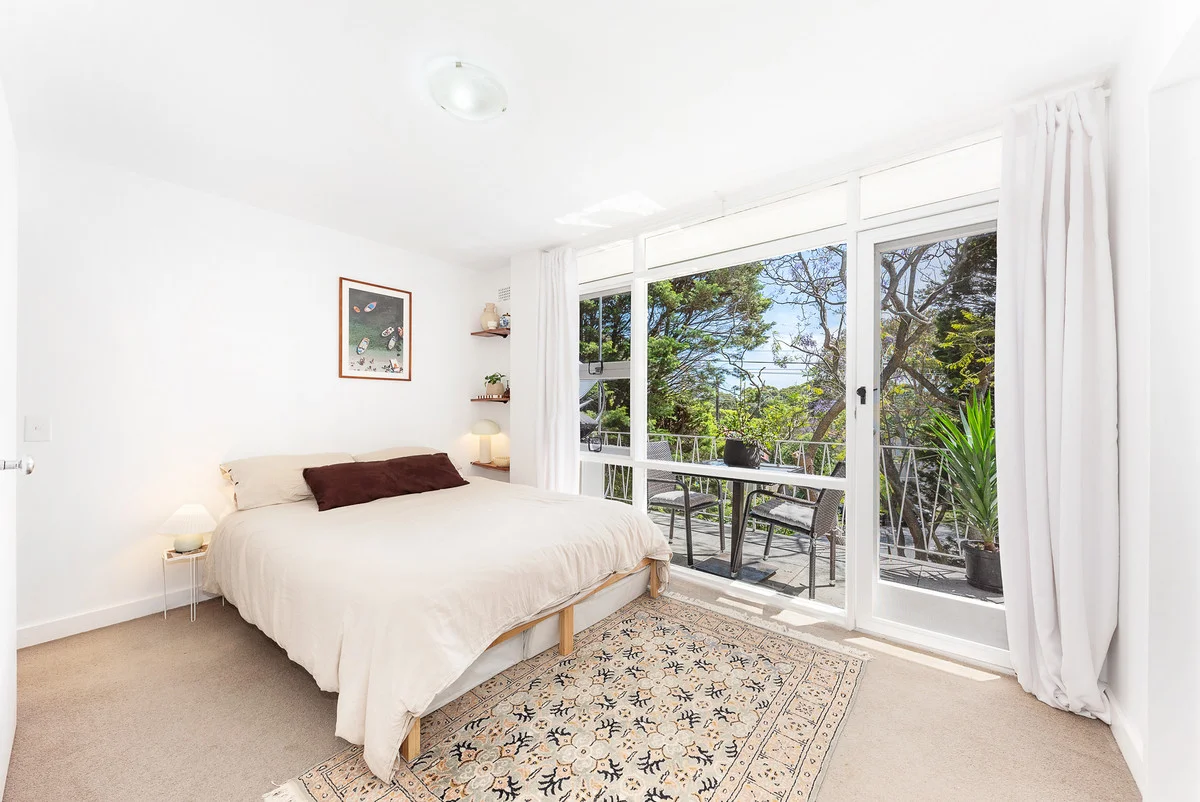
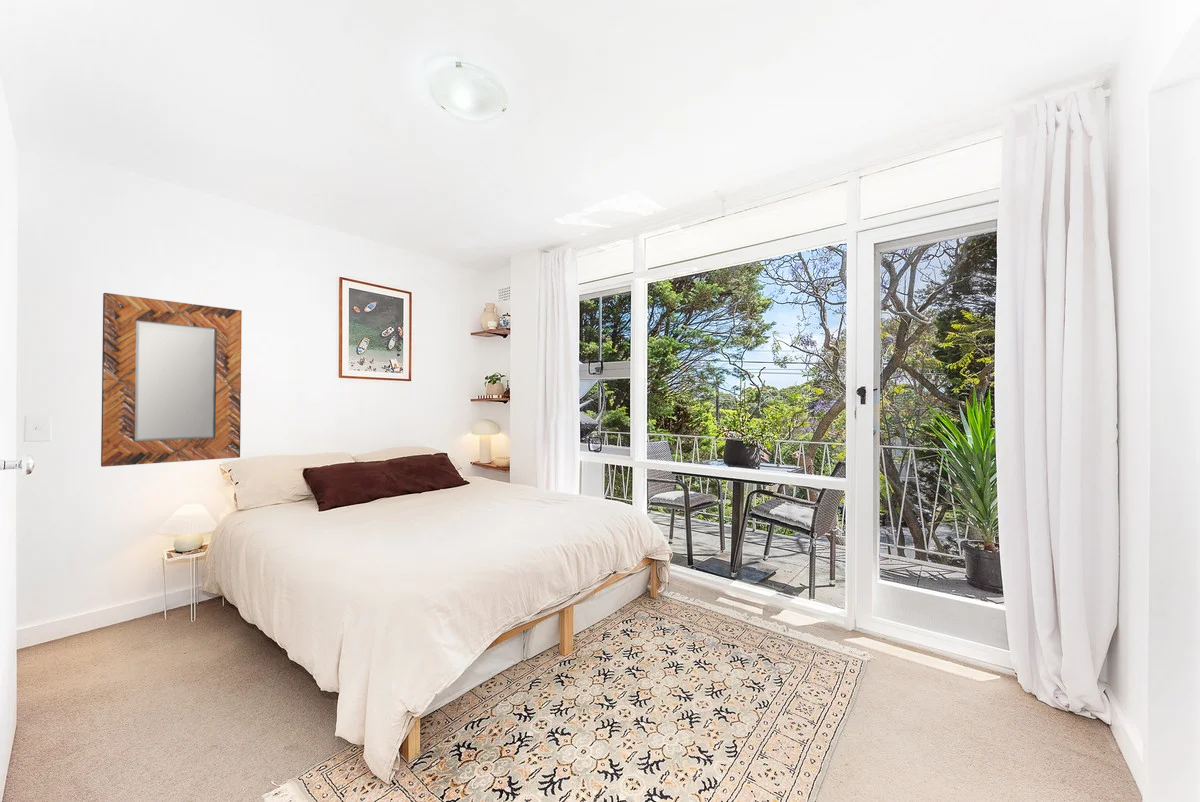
+ home mirror [100,292,243,468]
